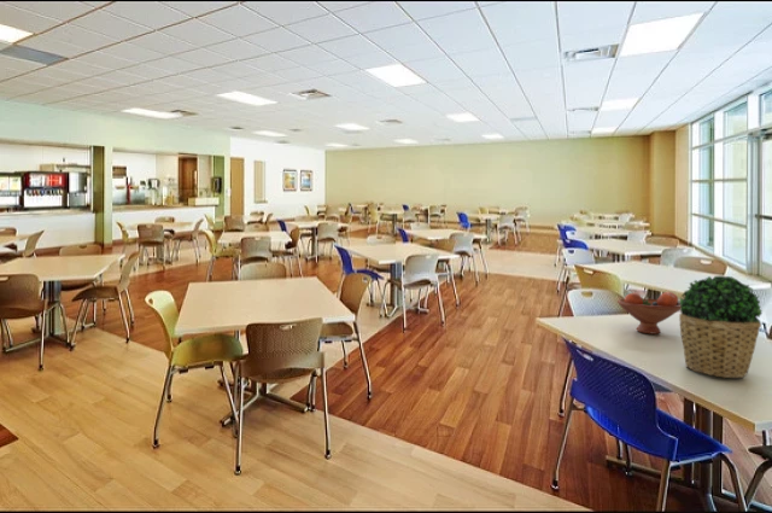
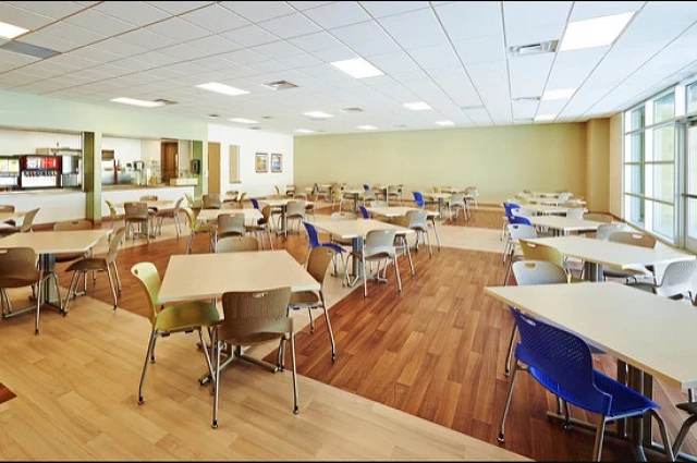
- potted plant [678,275,764,379]
- fruit bowl [616,291,682,336]
